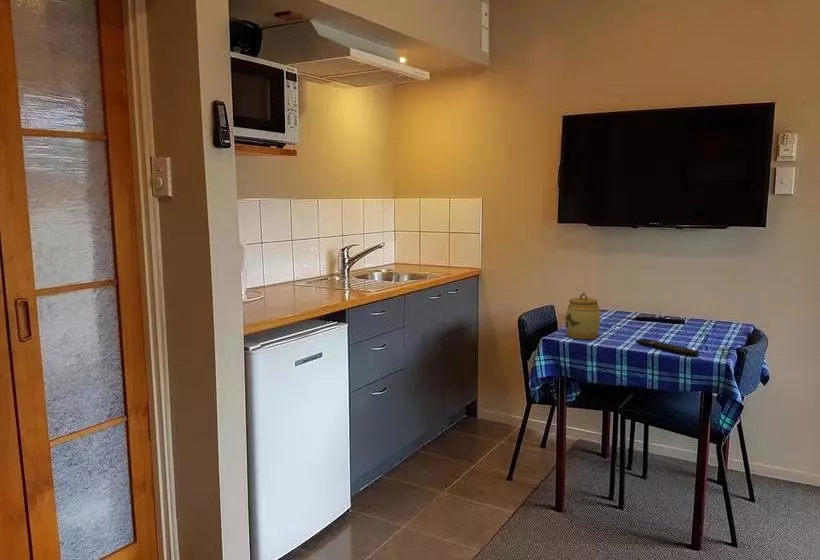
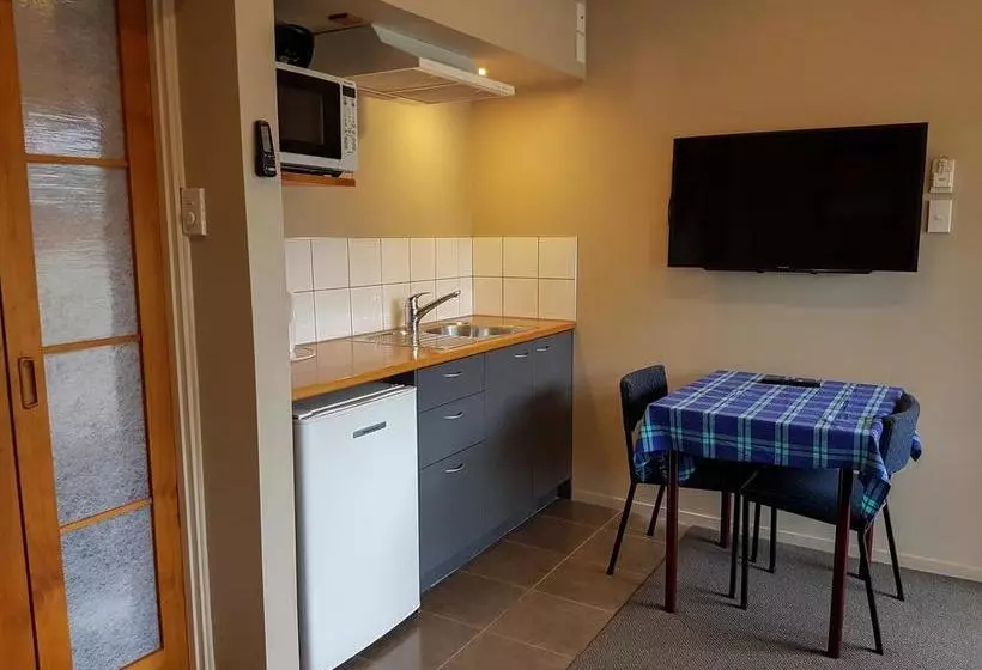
- jar [565,291,602,340]
- remote control [635,338,700,357]
